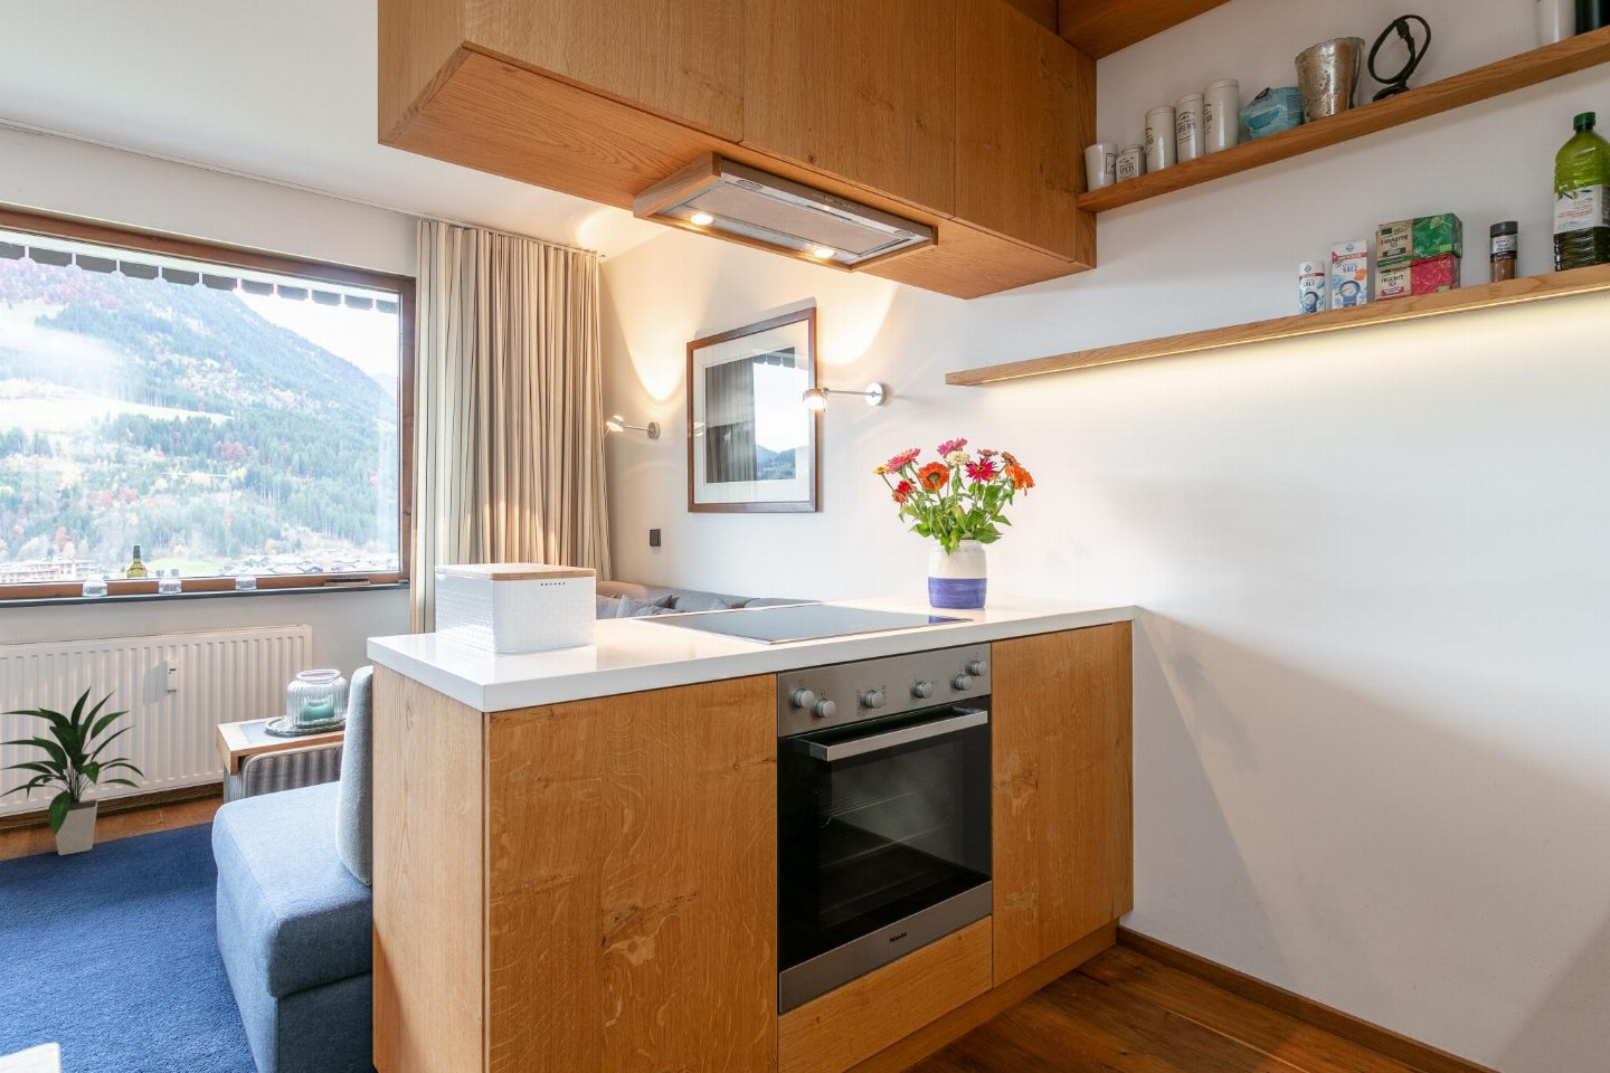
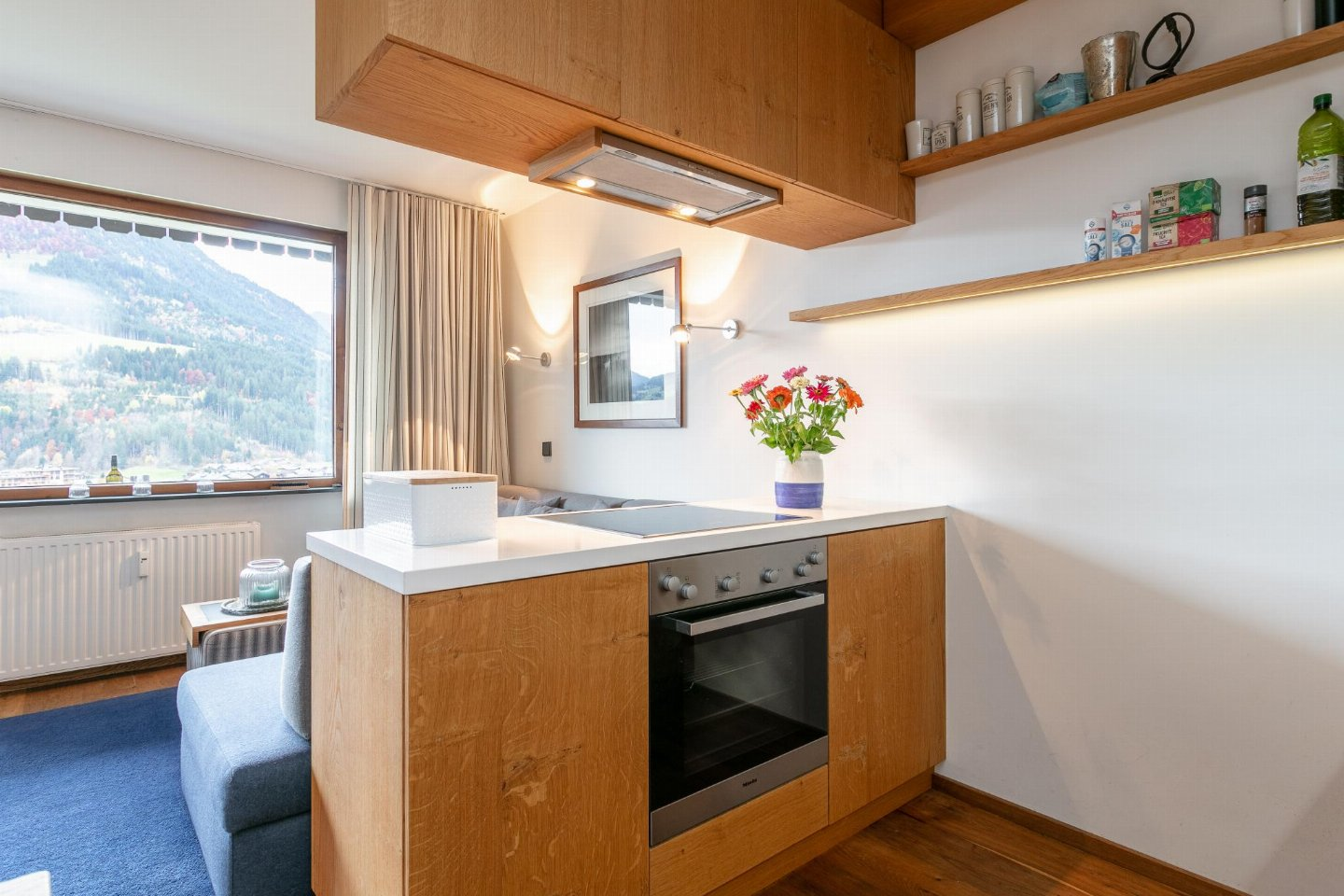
- indoor plant [0,684,146,856]
